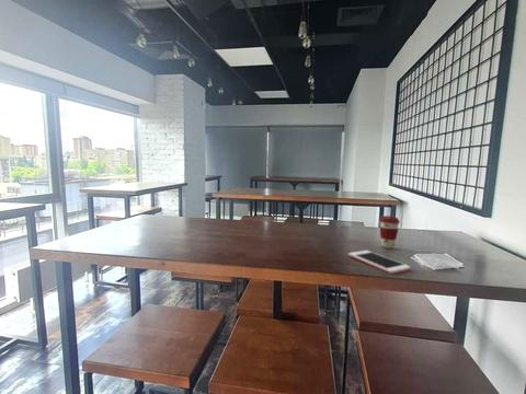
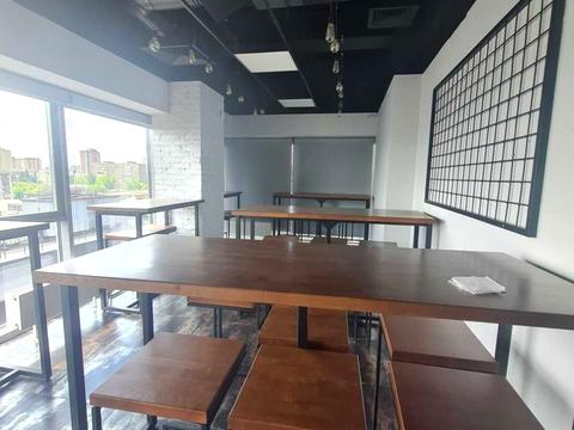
- cell phone [347,250,412,275]
- coffee cup [378,215,401,250]
